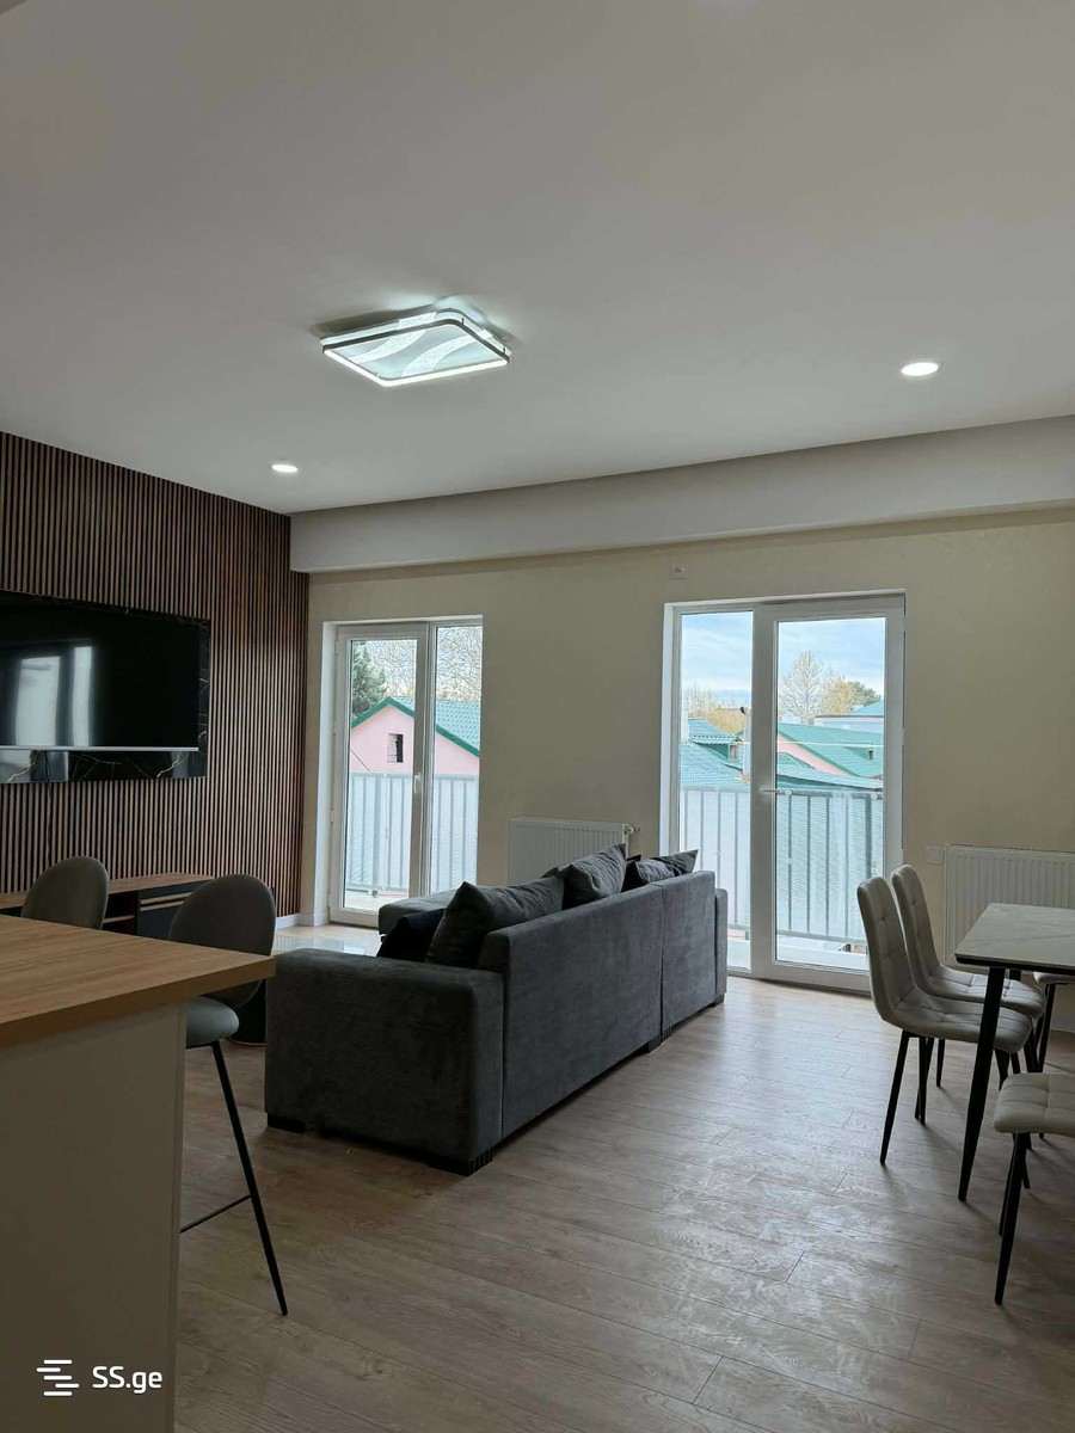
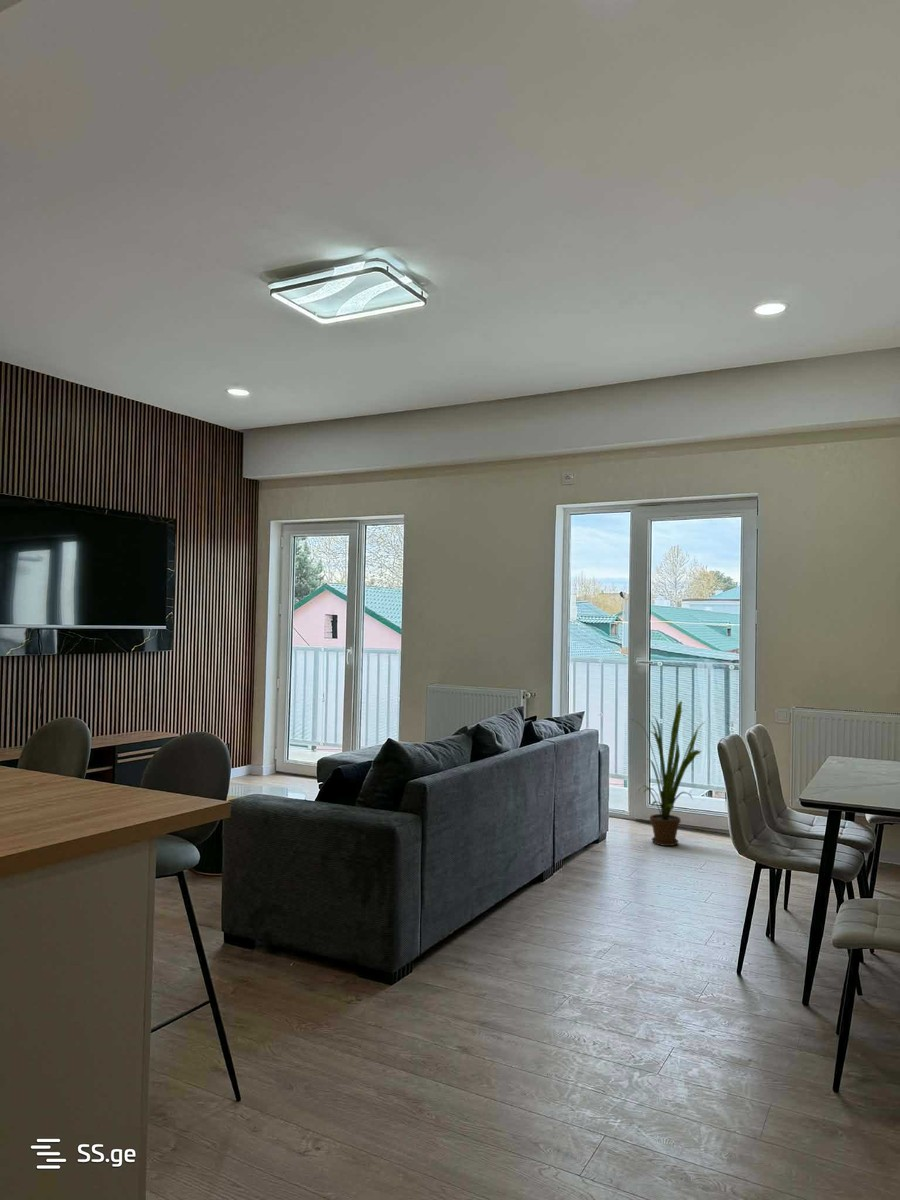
+ house plant [629,700,705,847]
